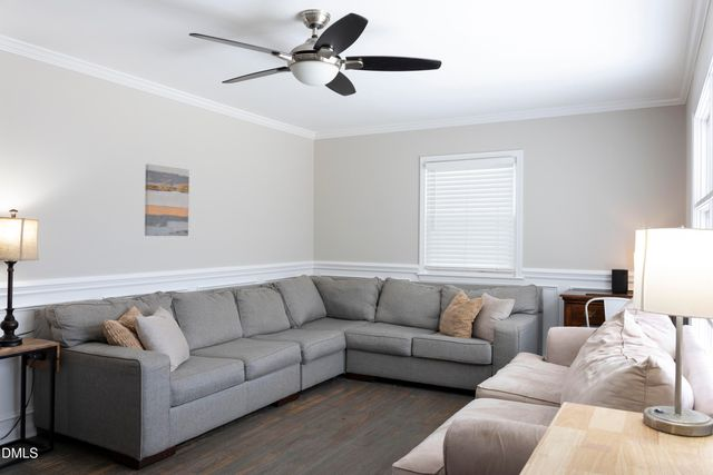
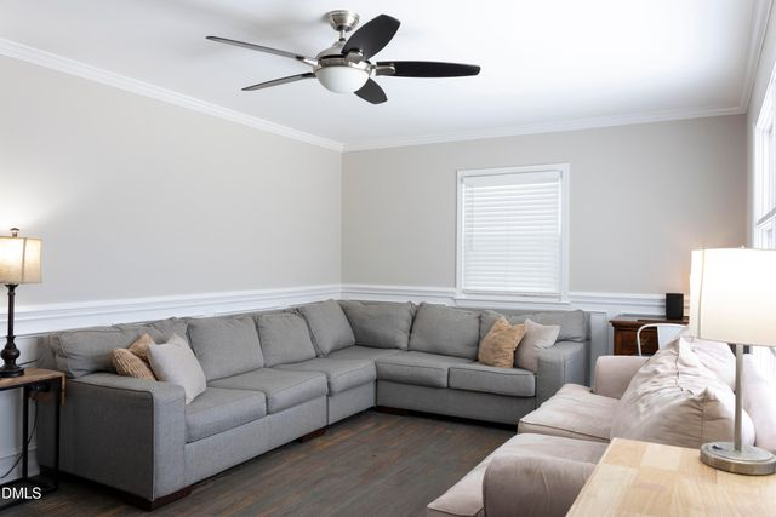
- wall art [144,164,191,237]
